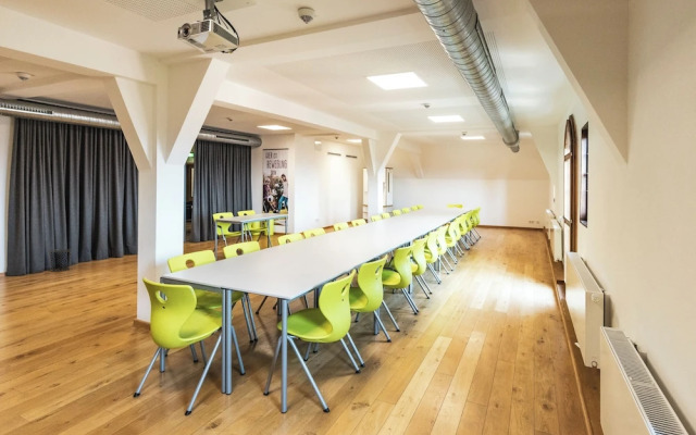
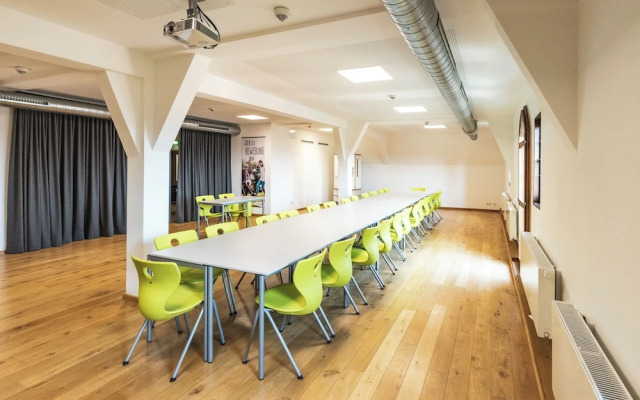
- waste bin [47,248,72,272]
